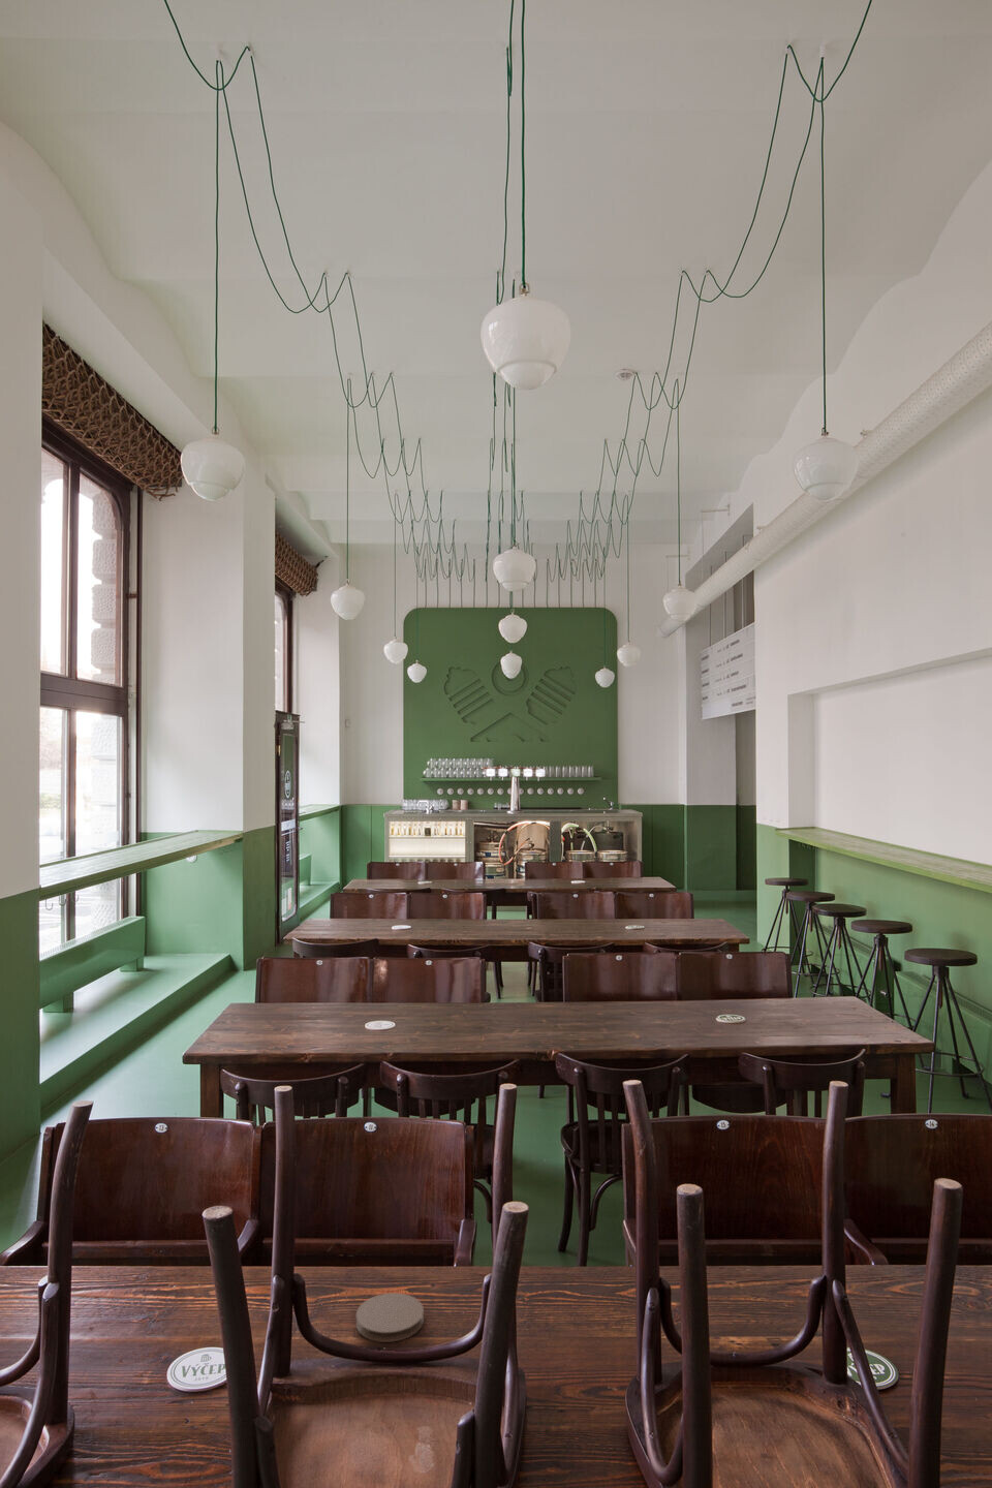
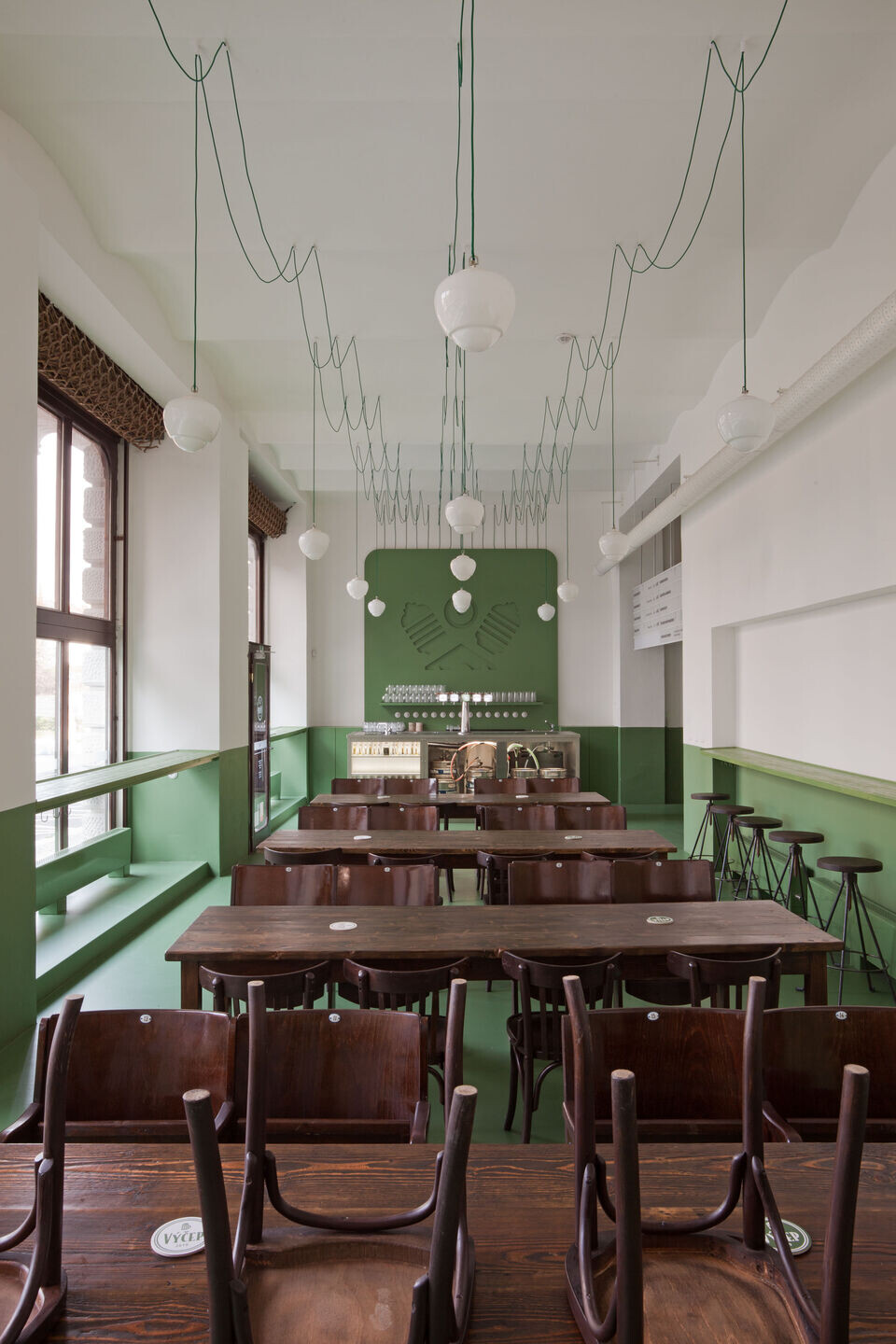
- coaster [355,1292,425,1343]
